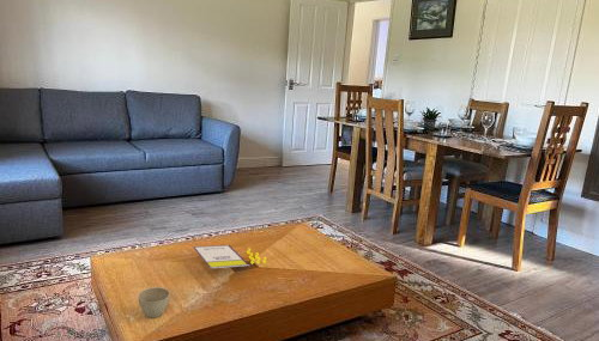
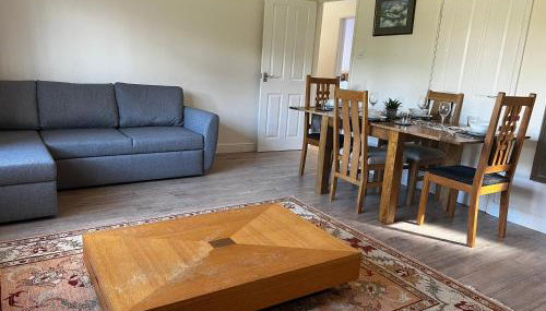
- board game [193,244,267,269]
- flower pot [137,286,171,318]
